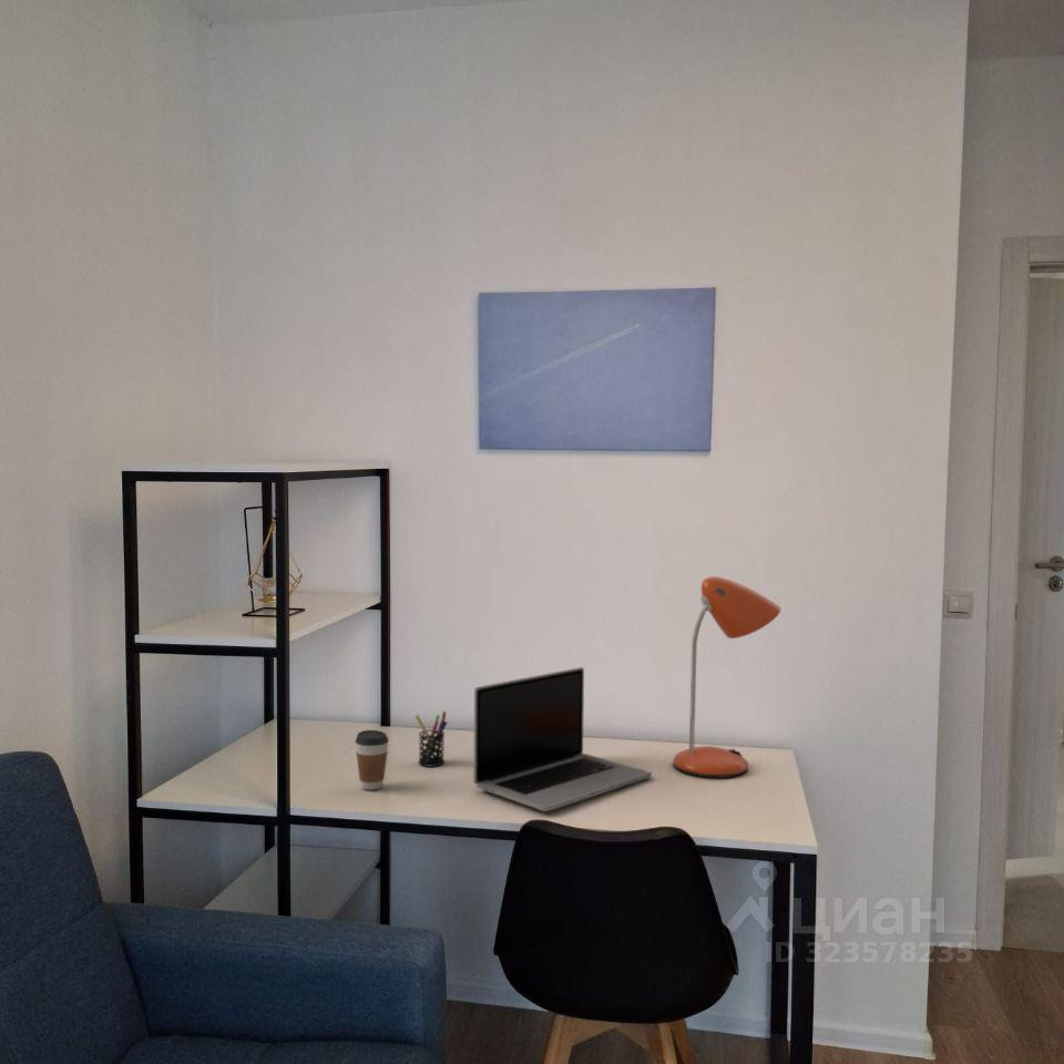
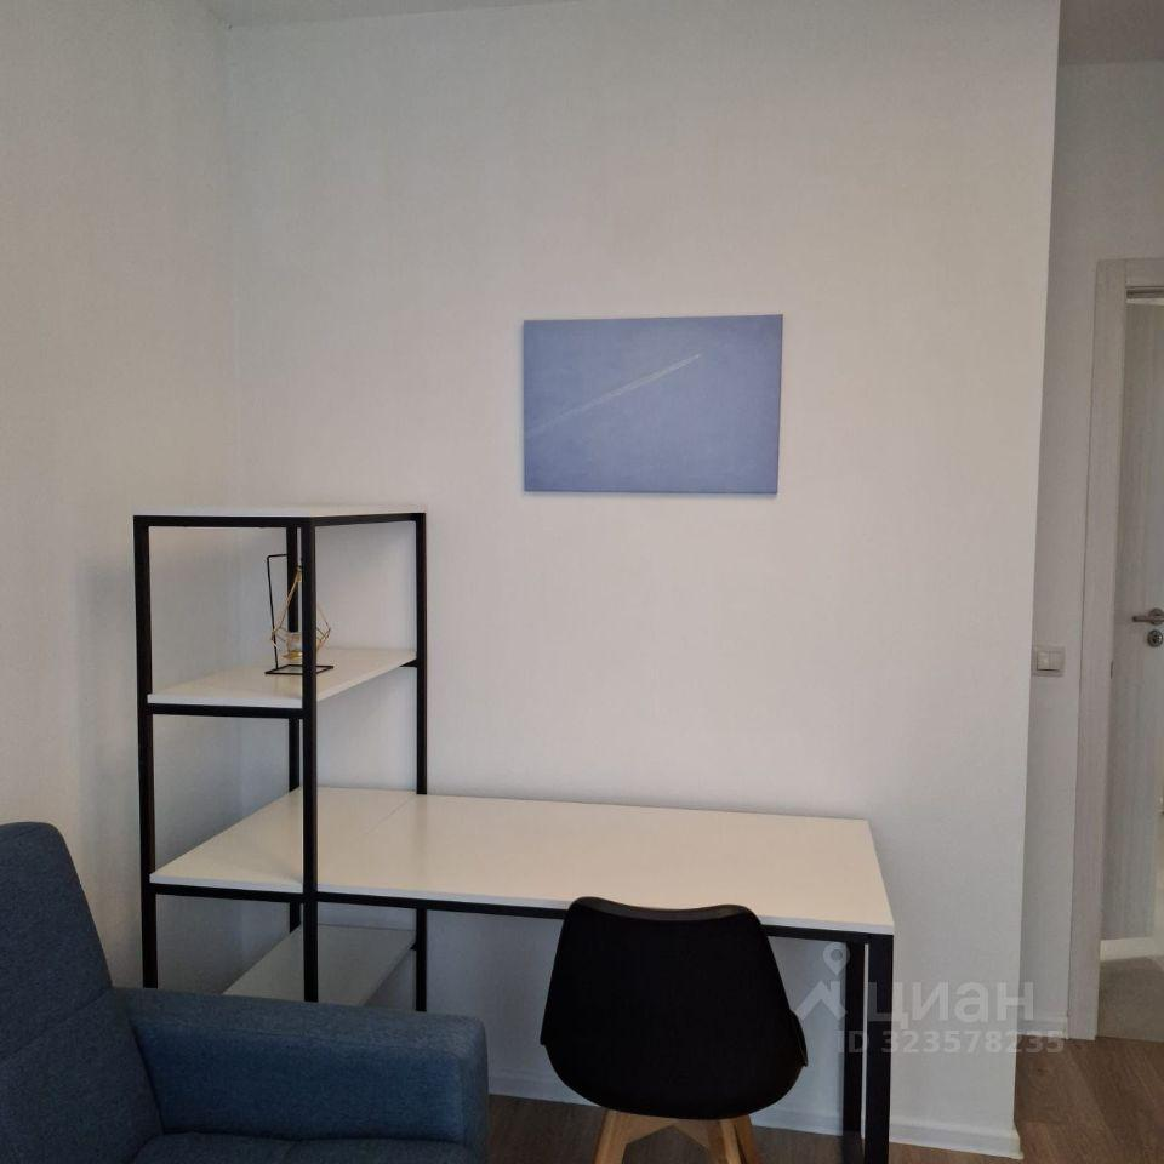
- laptop [472,666,653,812]
- pen holder [415,710,448,767]
- desk lamp [672,575,782,779]
- coffee cup [355,729,390,791]
